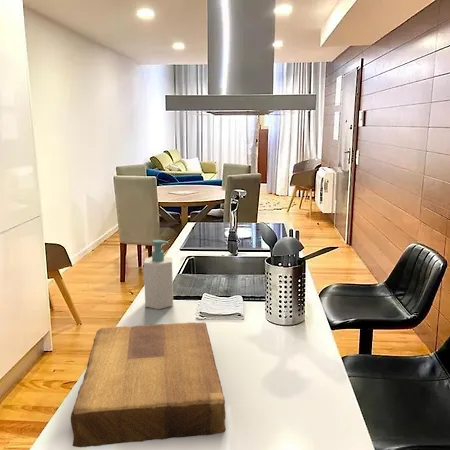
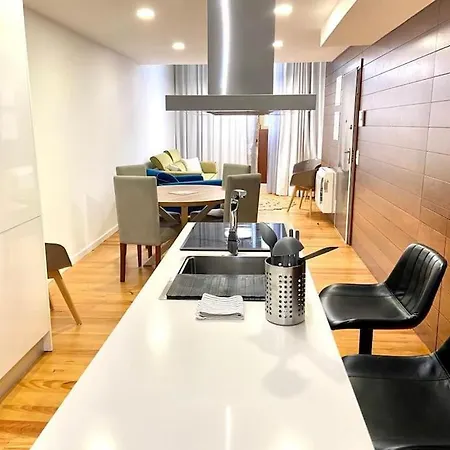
- soap bottle [143,239,174,310]
- cutting board [70,321,227,448]
